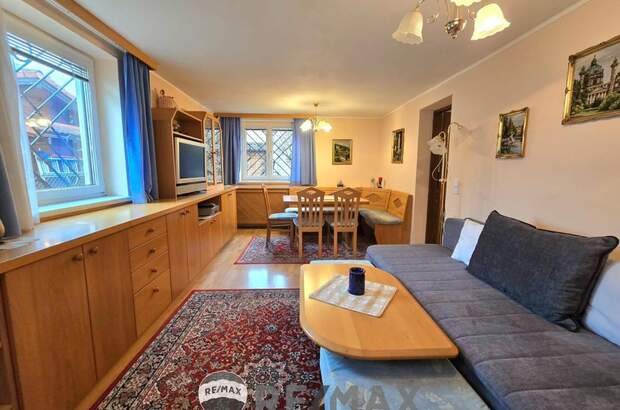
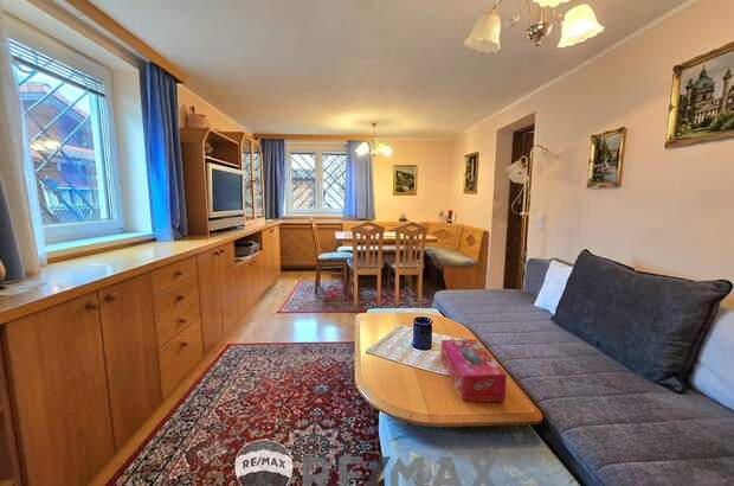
+ tissue box [439,339,508,403]
